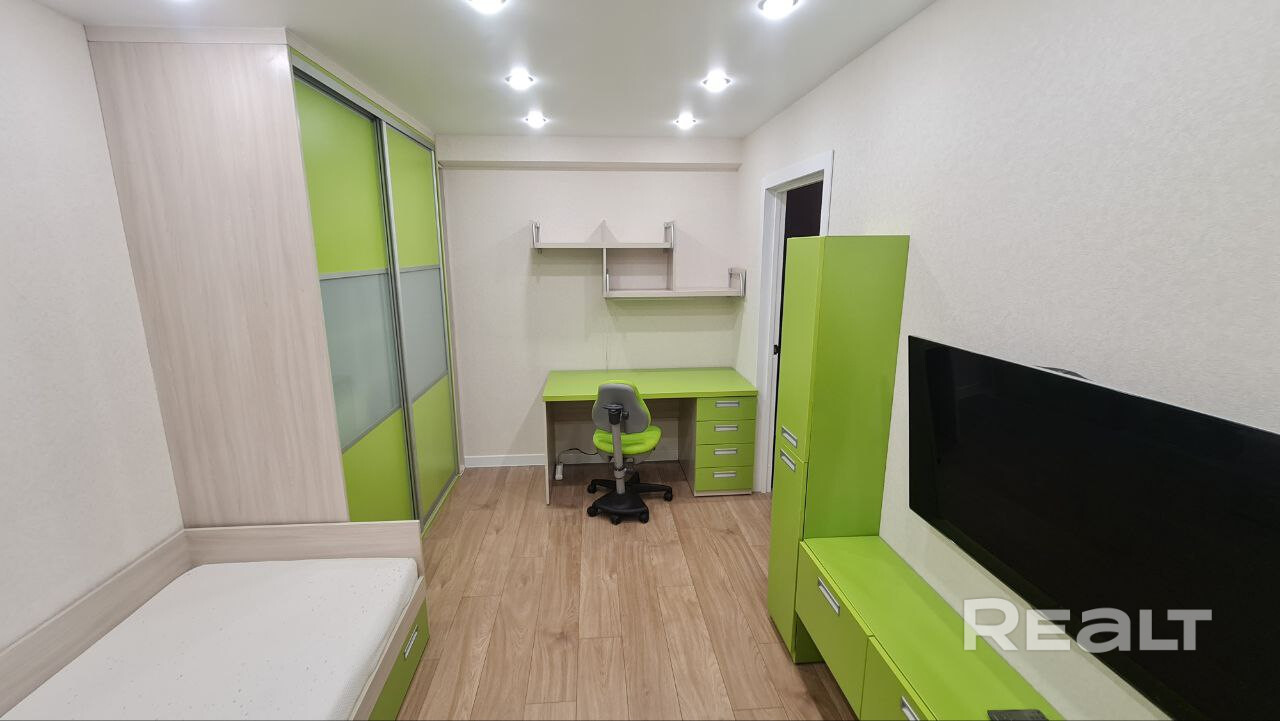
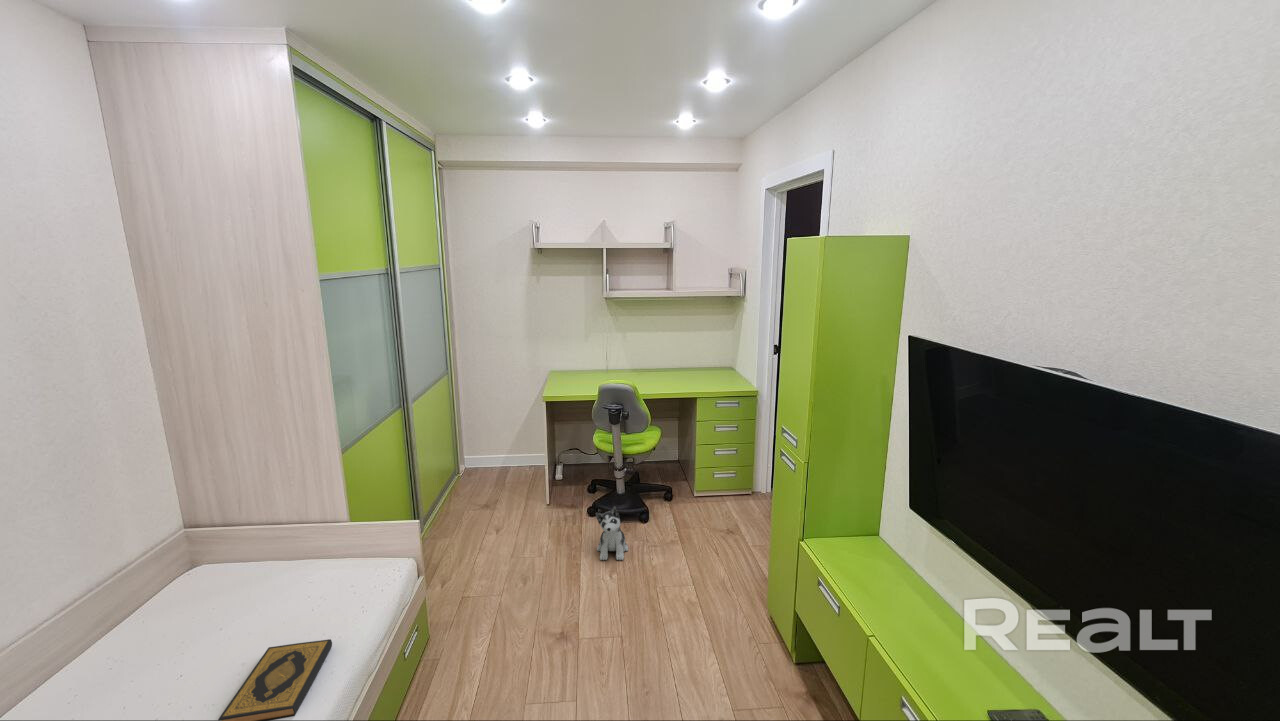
+ hardback book [217,638,333,721]
+ plush toy [595,506,629,561]
